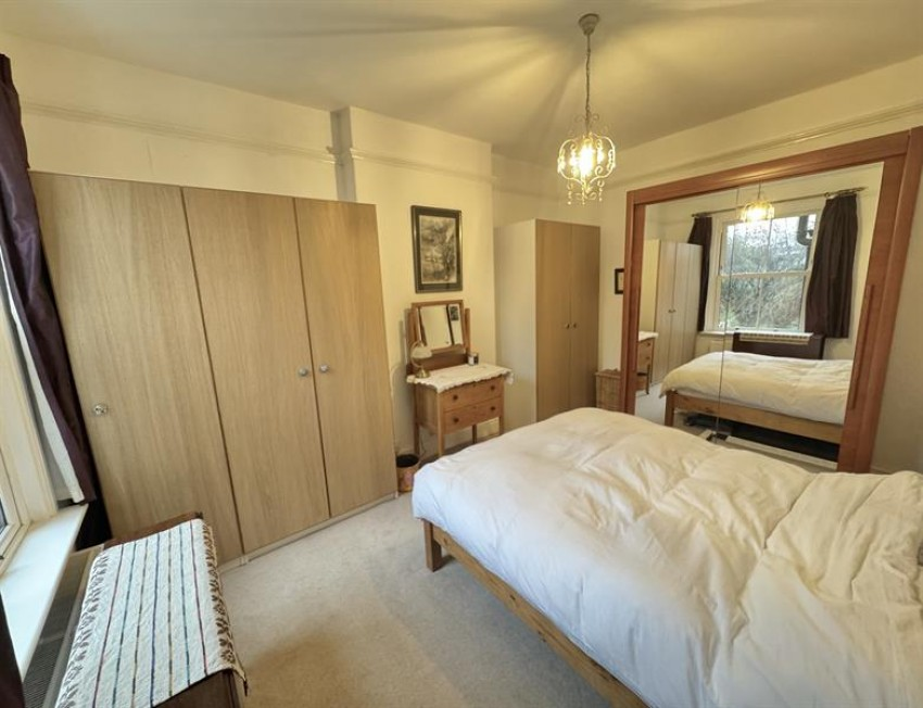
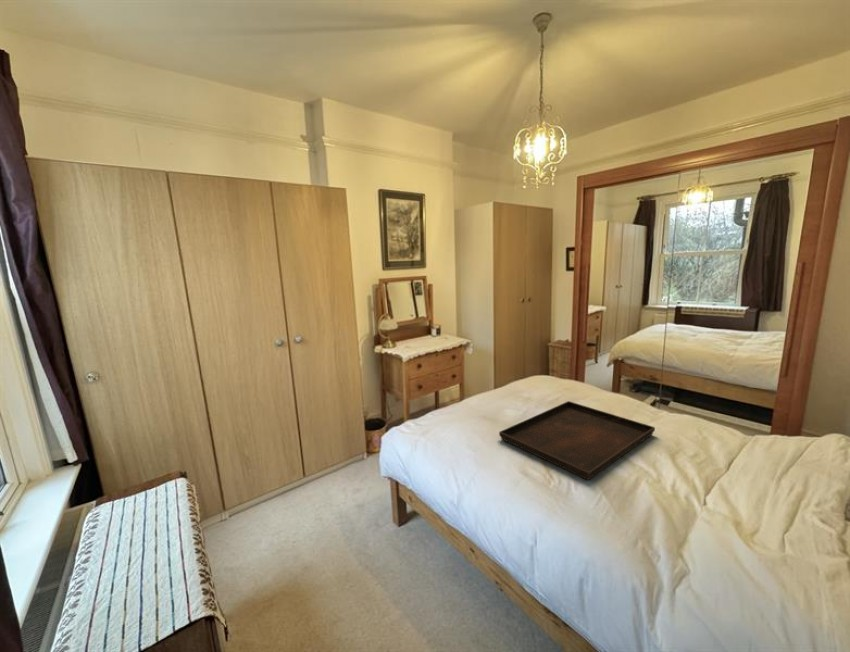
+ serving tray [498,400,656,481]
